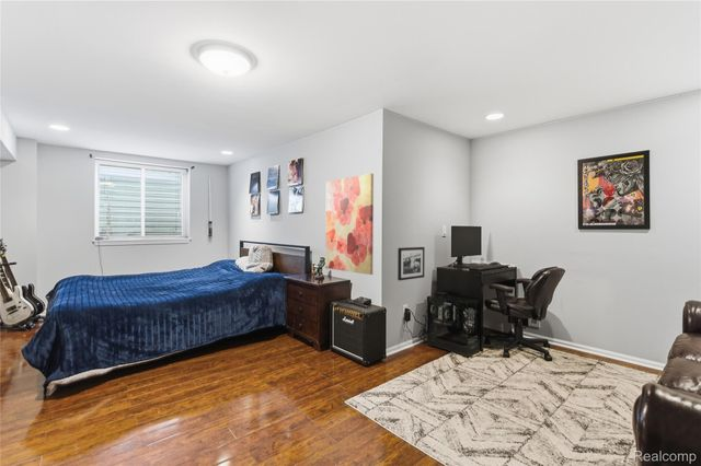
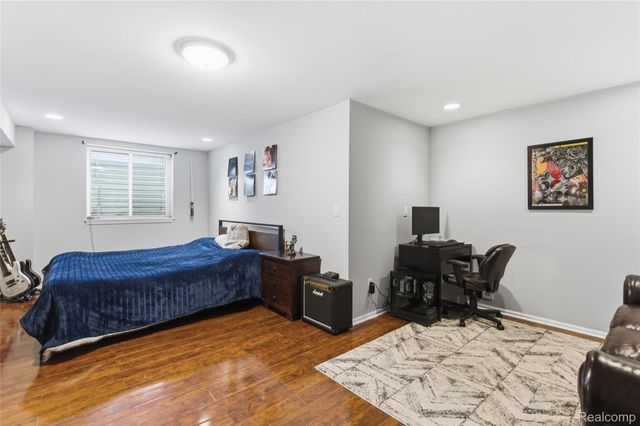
- picture frame [397,246,426,281]
- wall art [324,173,375,276]
